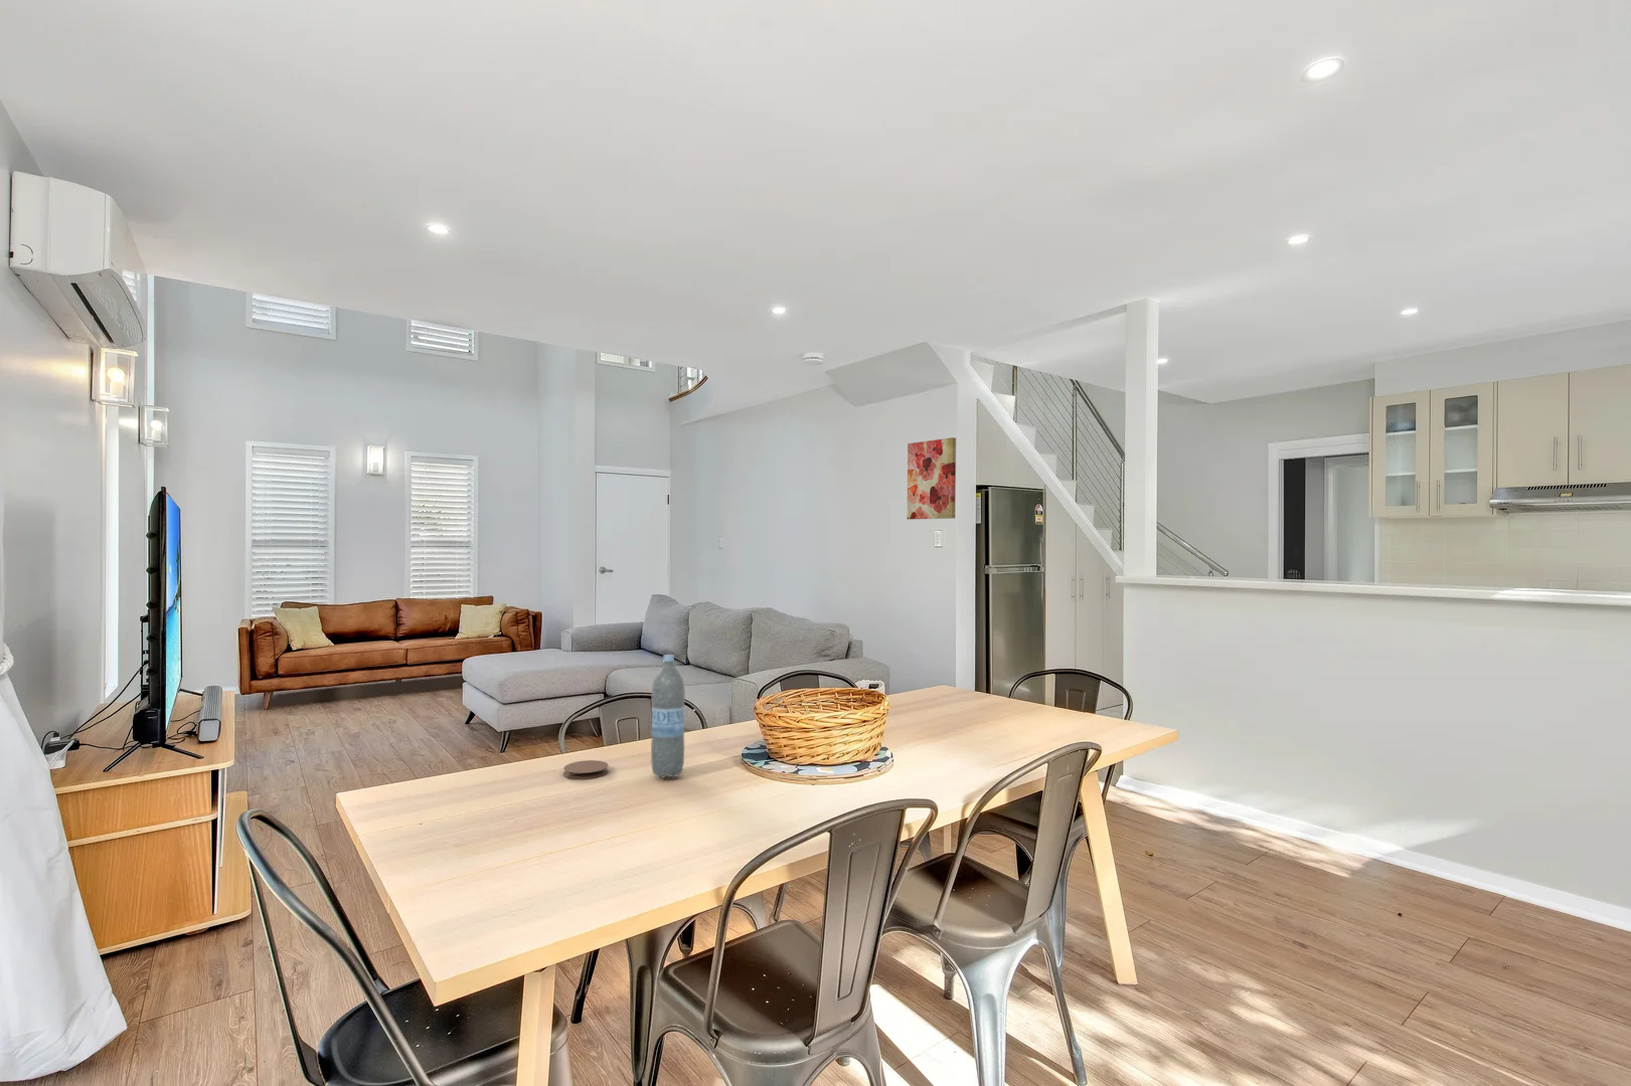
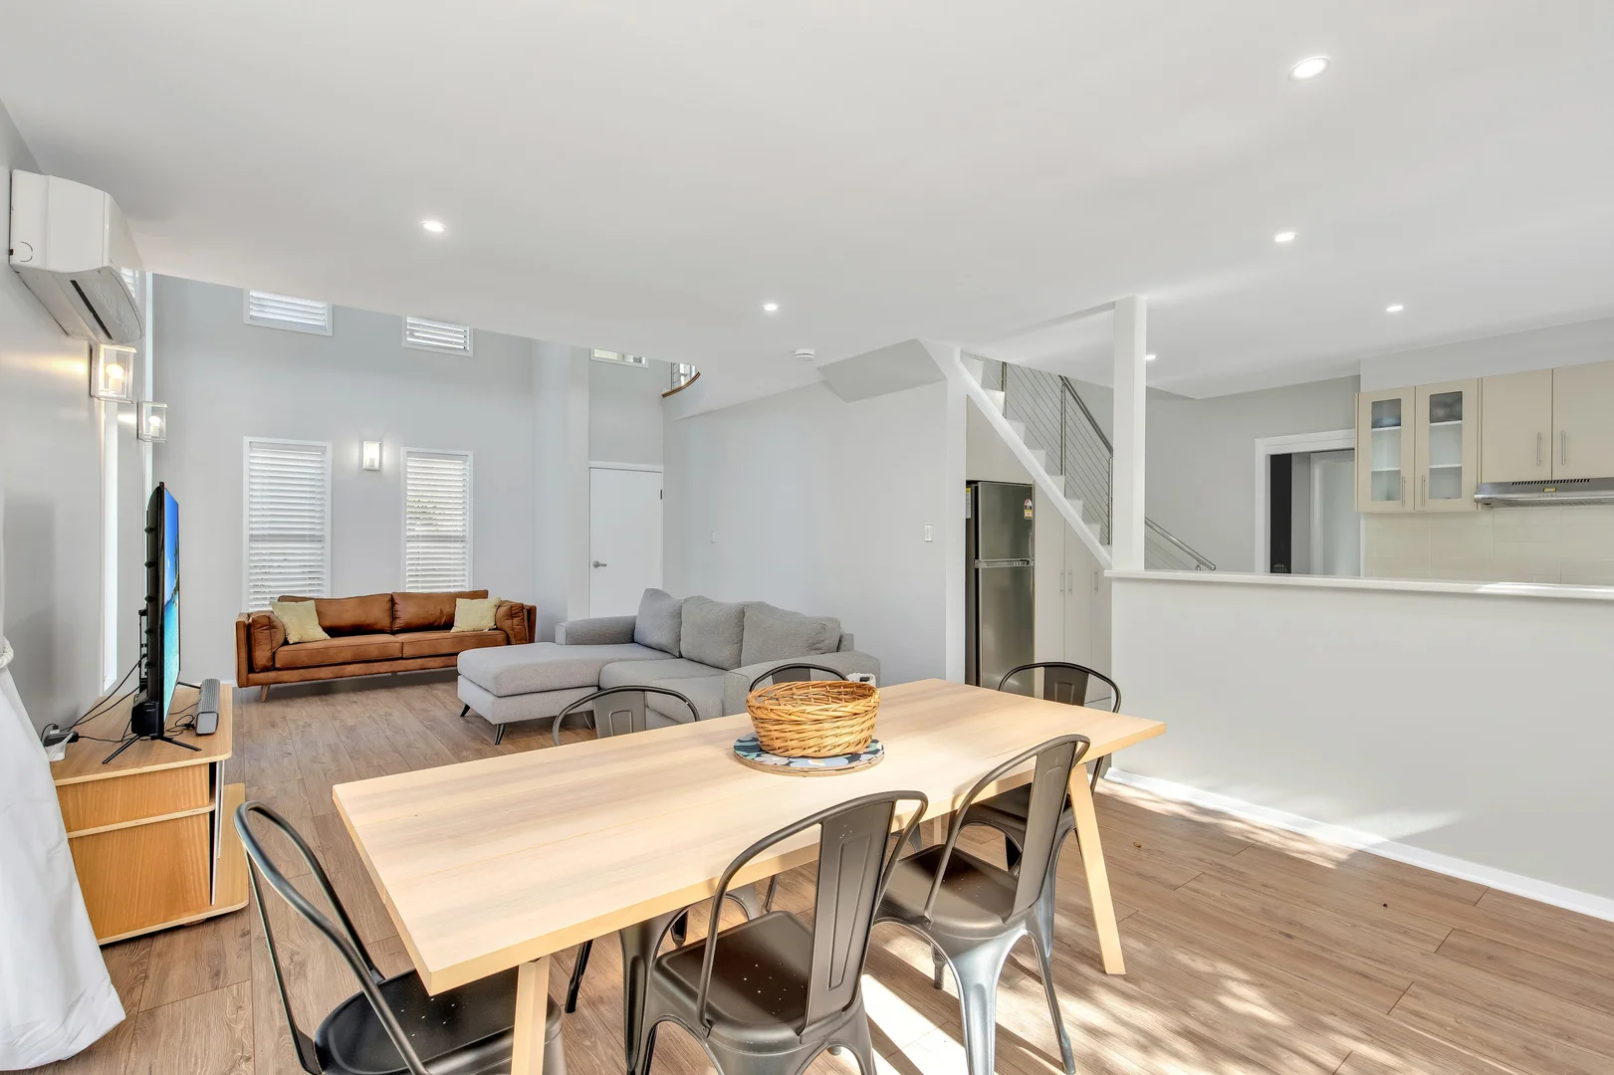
- water bottle [650,653,686,779]
- wall art [906,436,957,521]
- coaster [563,759,609,781]
